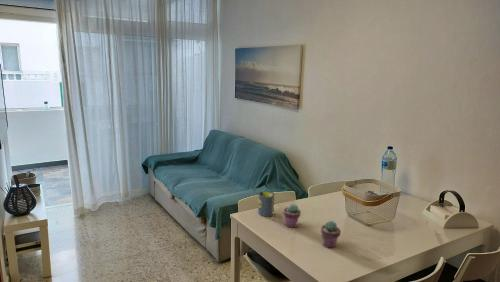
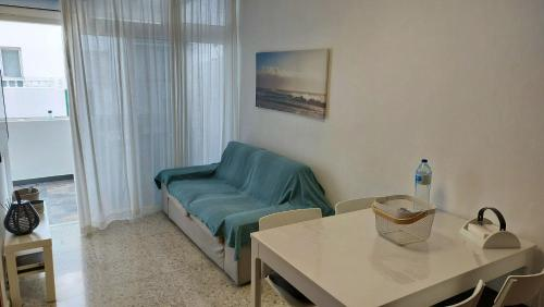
- potted succulent [283,203,302,229]
- mug [257,190,275,218]
- potted succulent [320,220,342,249]
